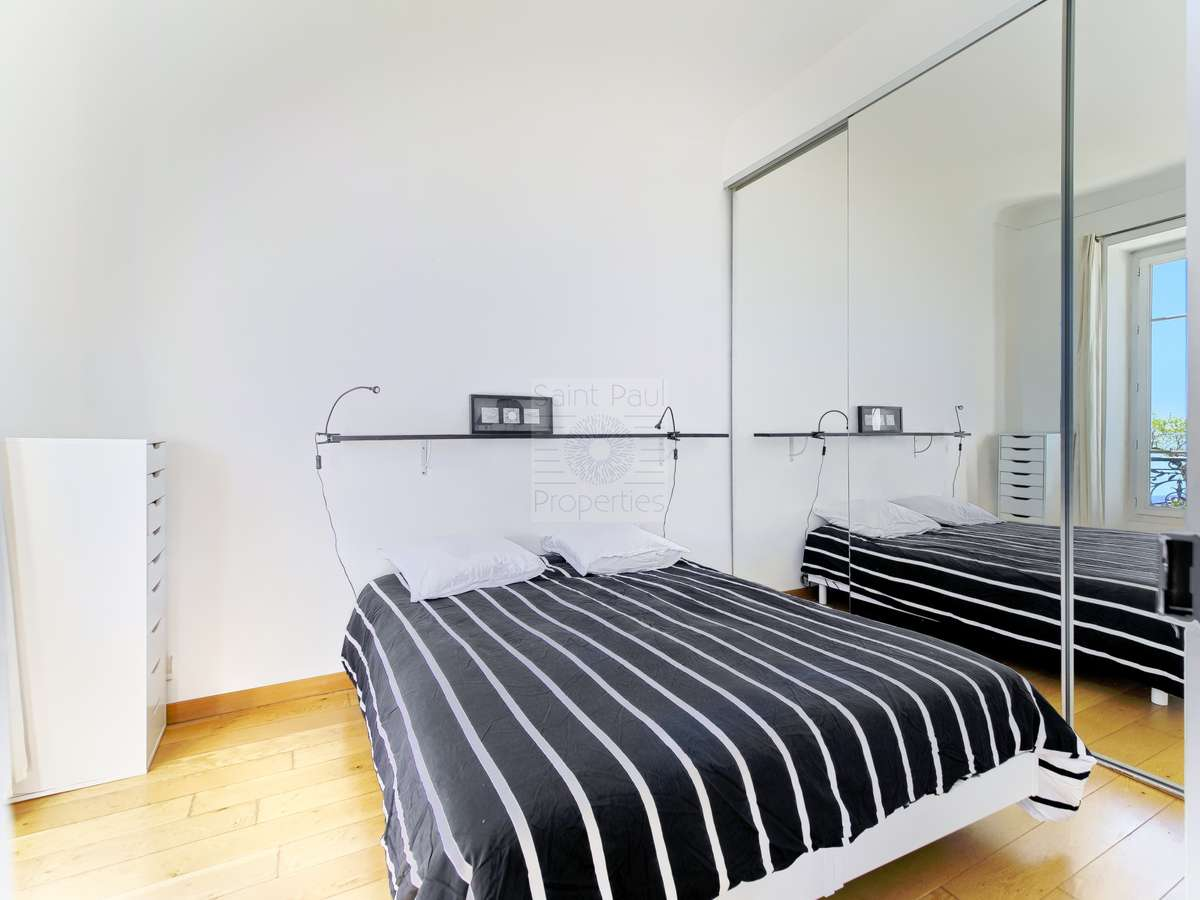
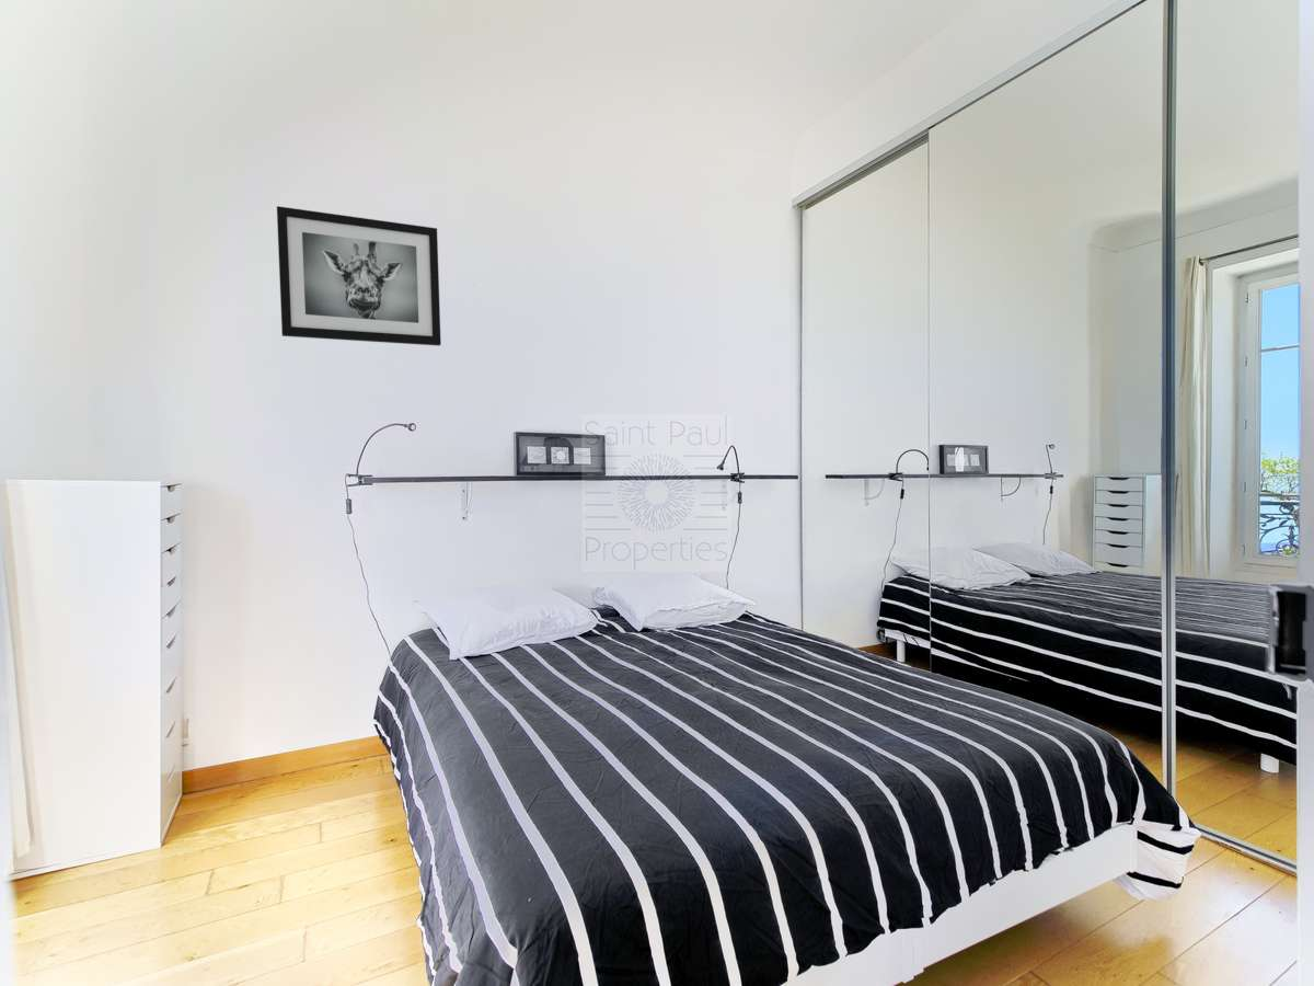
+ wall art [276,205,442,347]
